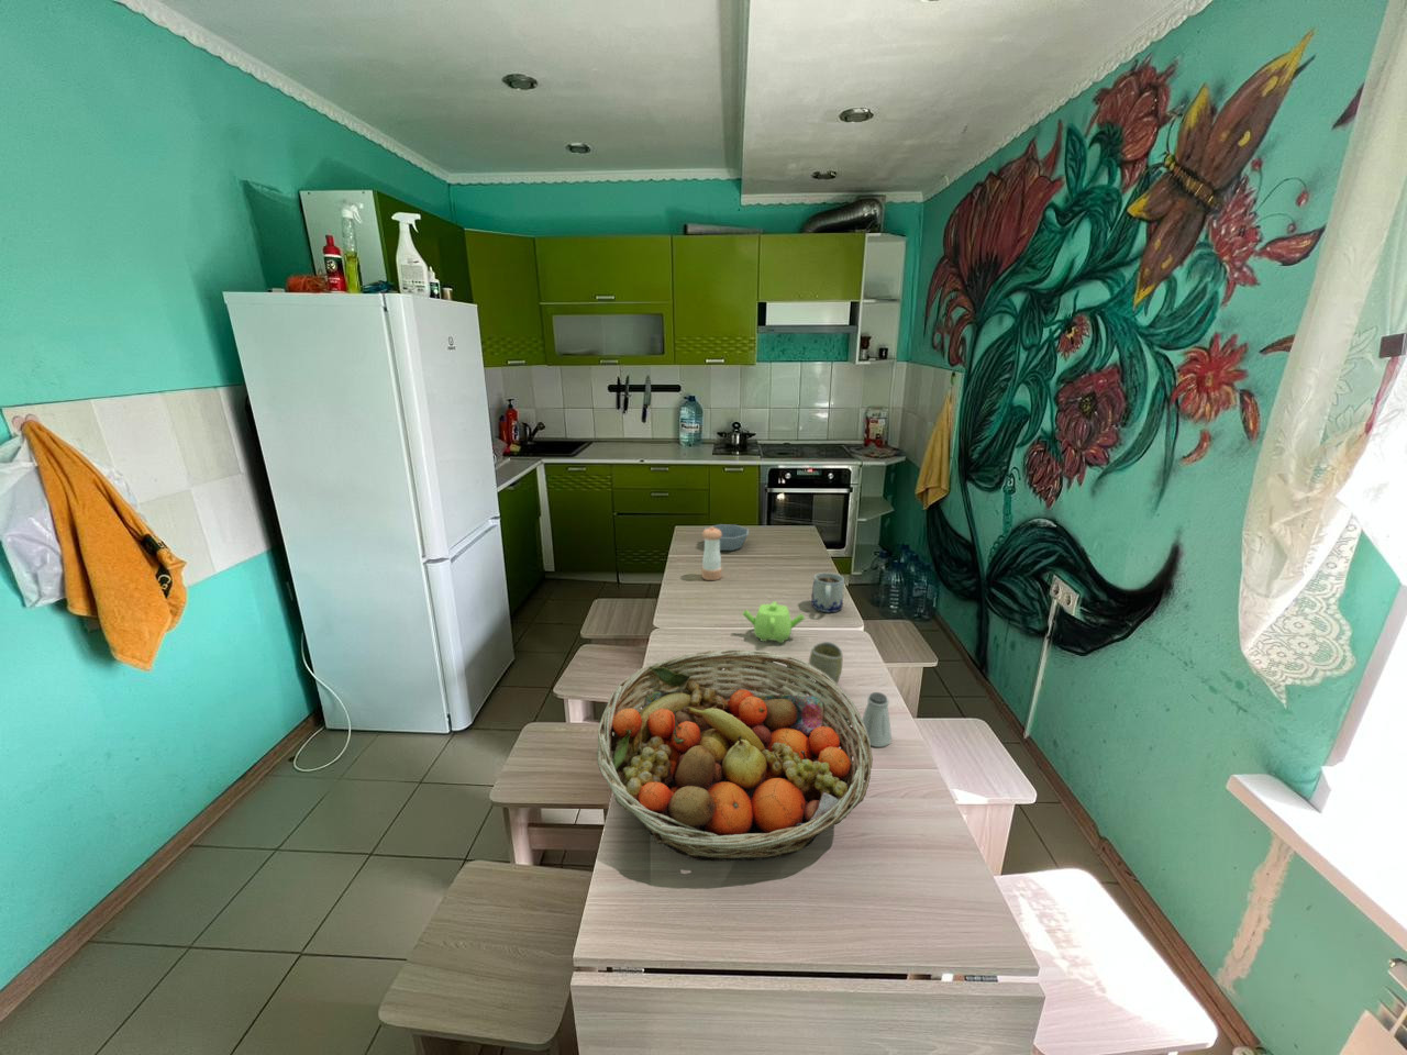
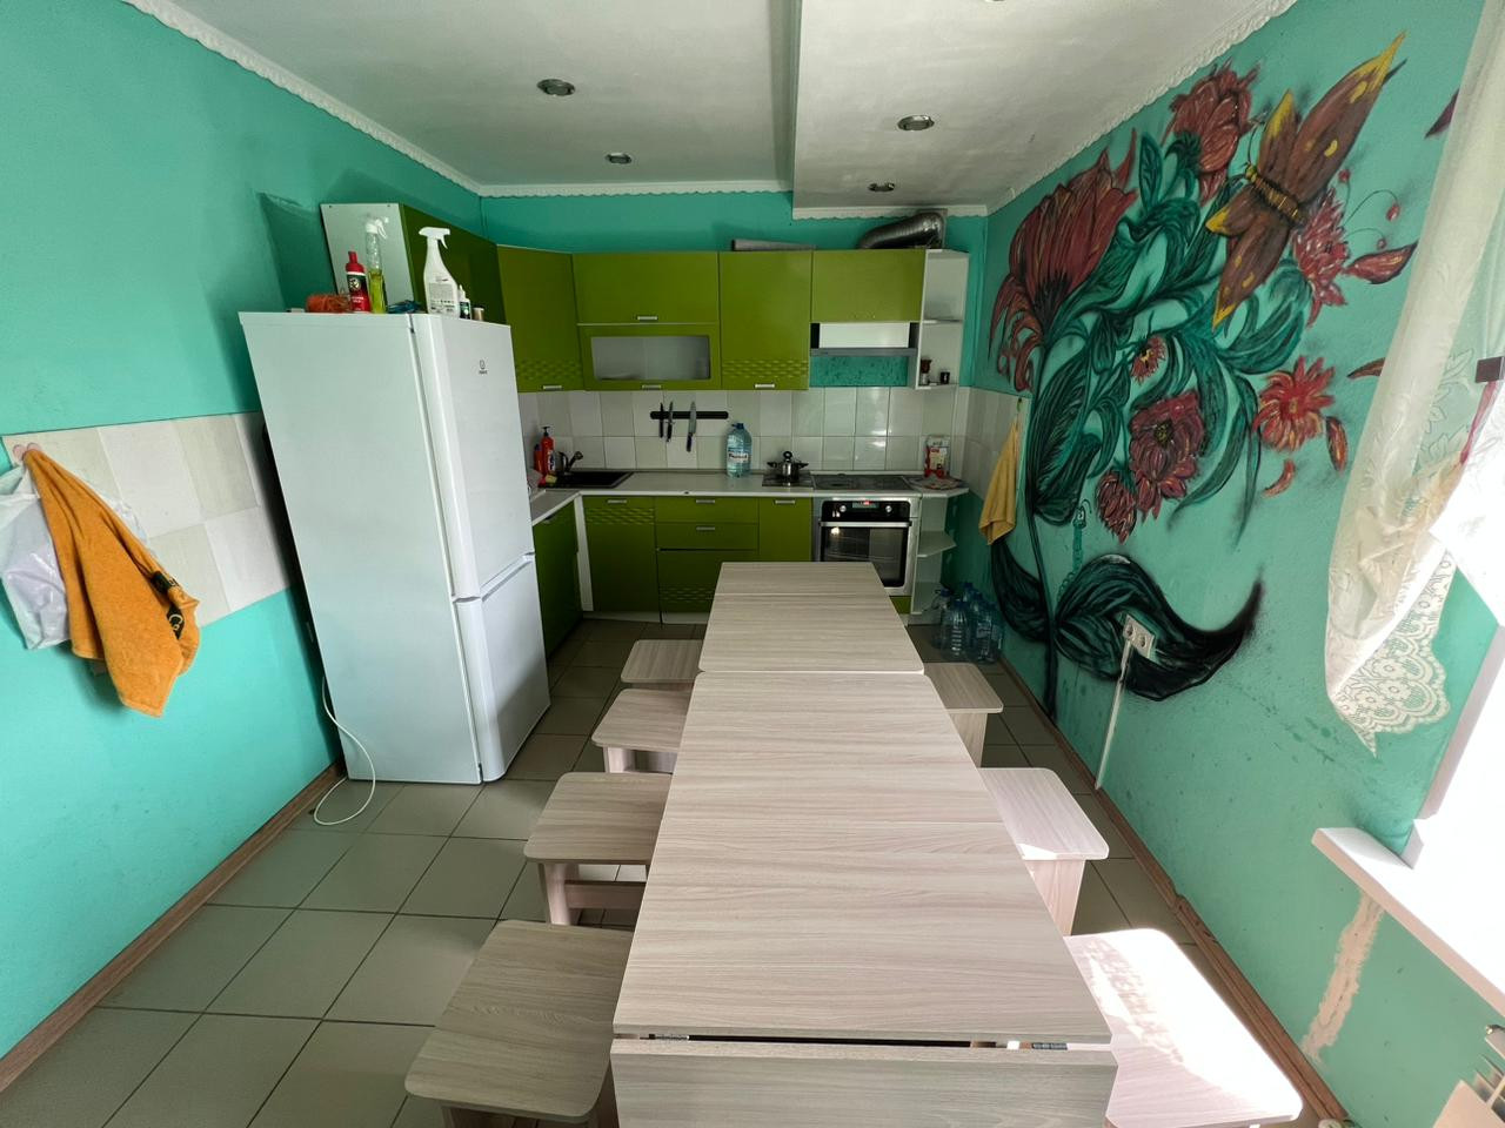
- pepper shaker [701,525,723,582]
- fruit basket [596,648,874,861]
- teapot [741,600,805,644]
- mug [810,572,845,613]
- cup [808,641,844,685]
- bowl [704,523,750,552]
- saltshaker [862,692,893,748]
